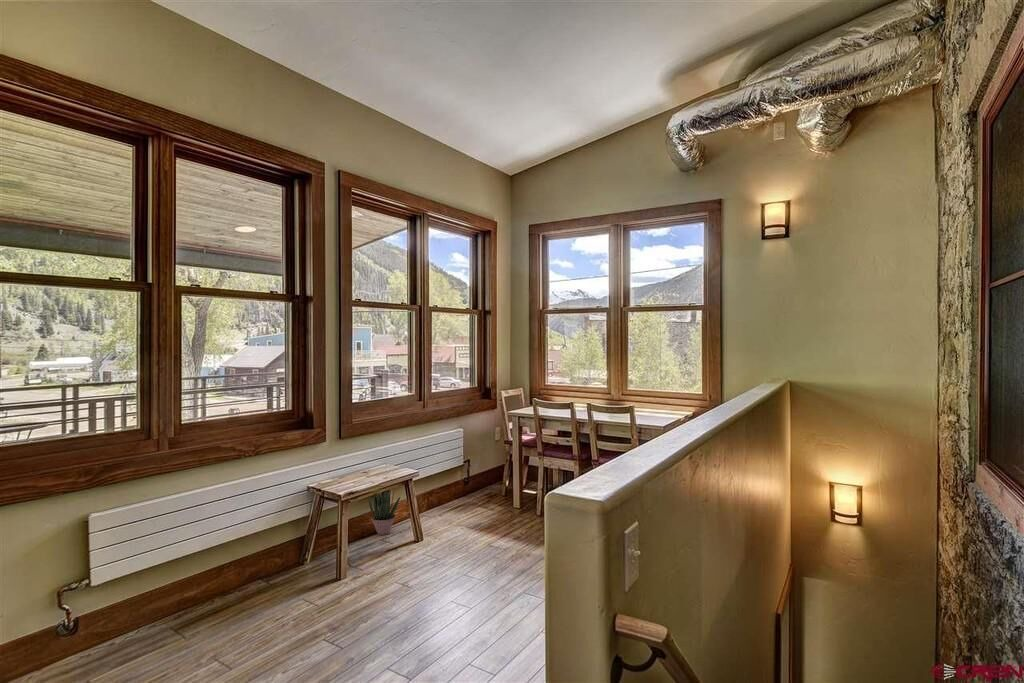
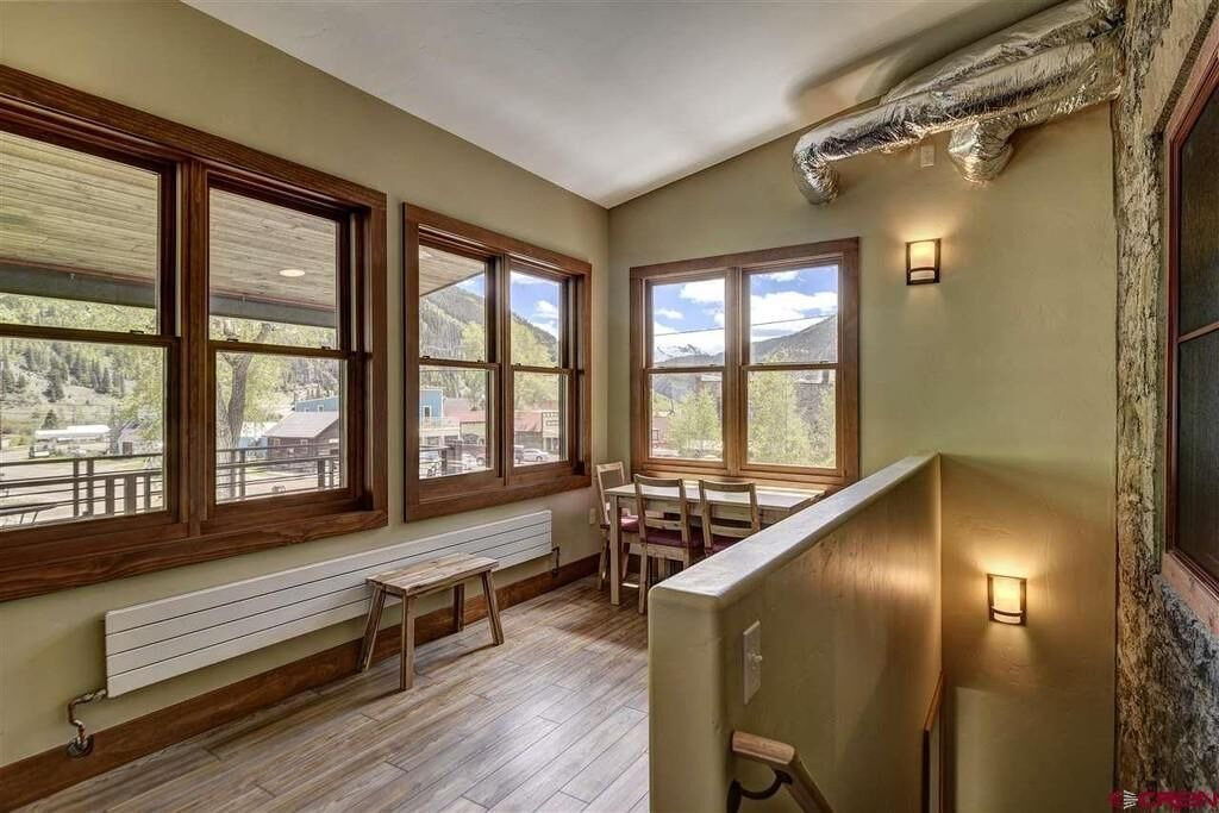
- potted plant [368,489,401,536]
